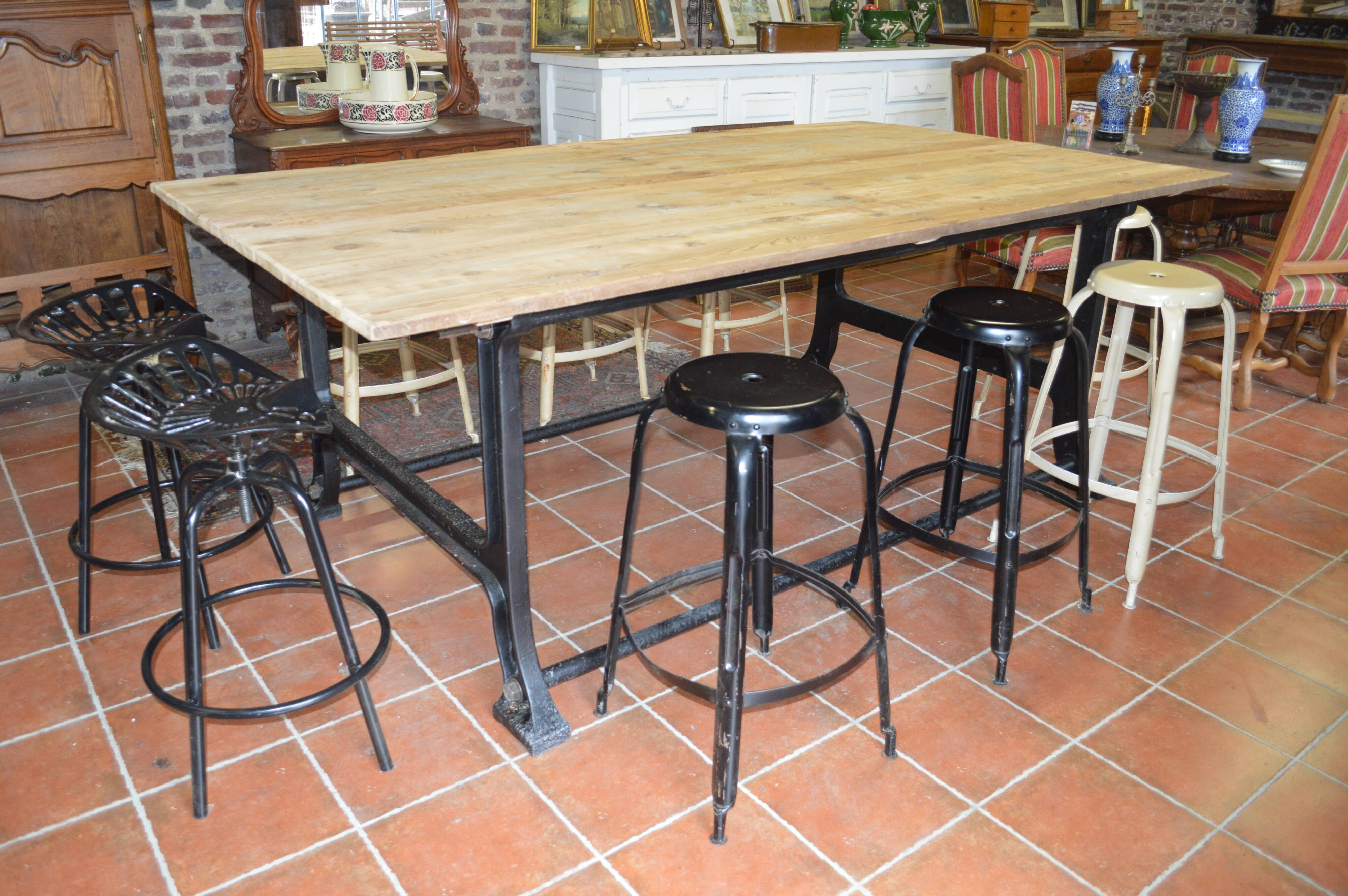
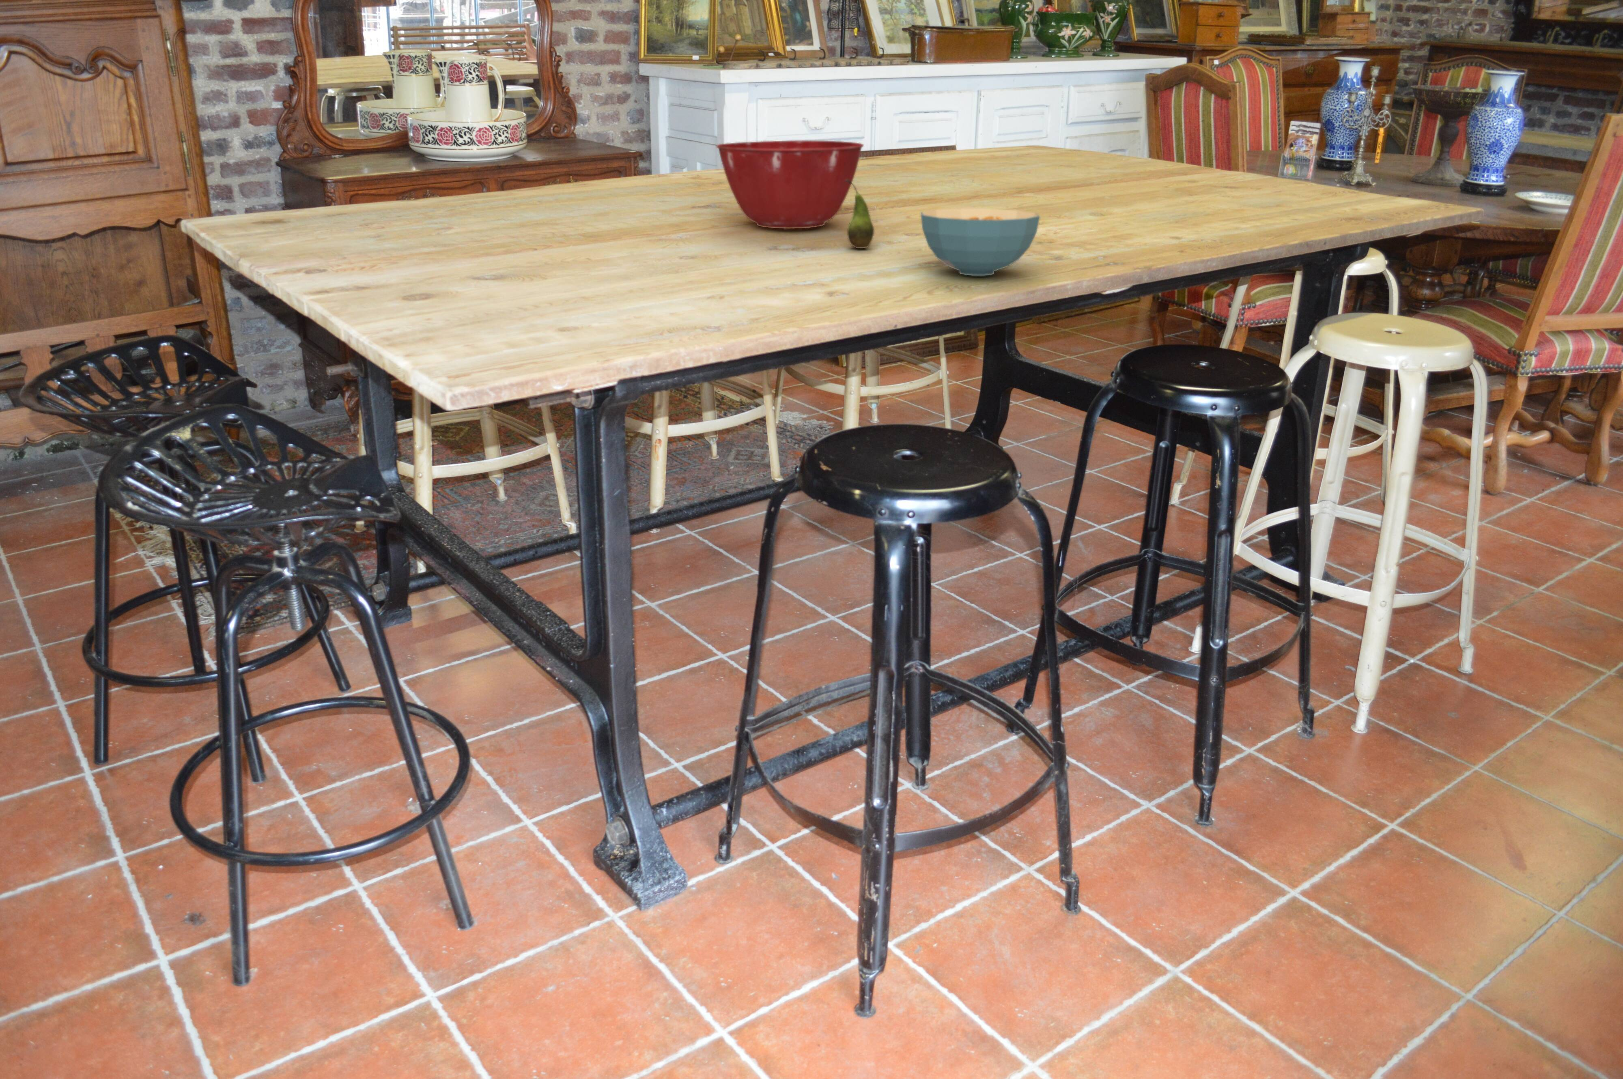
+ cereal bowl [920,208,1040,276]
+ mixing bowl [715,140,864,229]
+ fruit [845,179,874,249]
